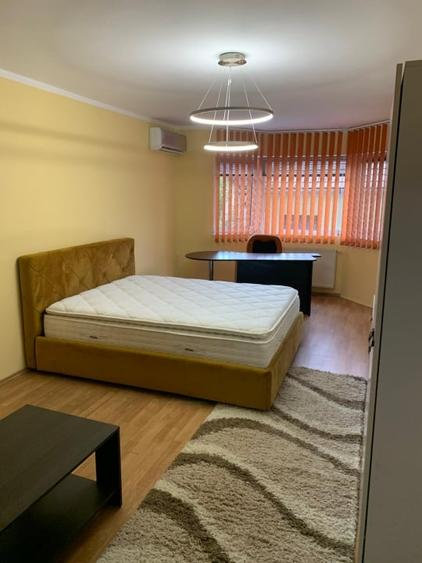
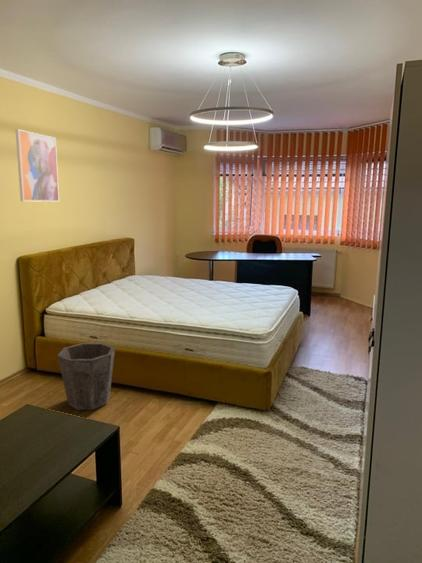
+ waste bin [57,342,116,411]
+ wall art [14,128,60,203]
